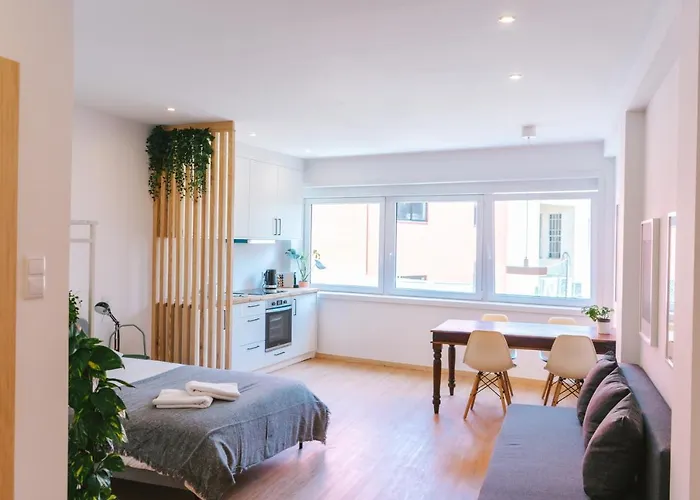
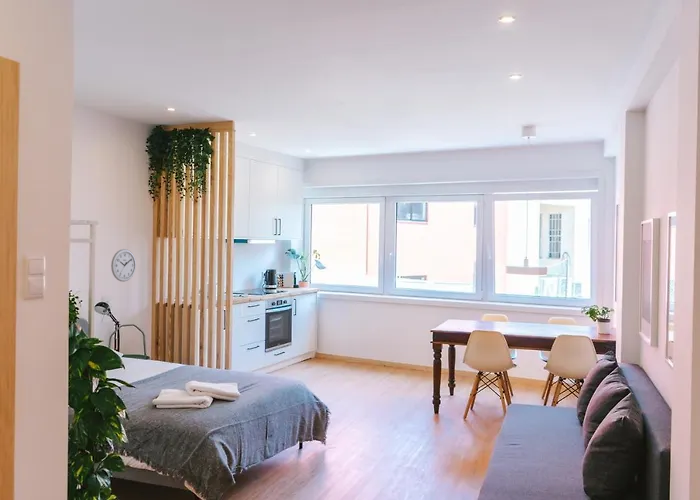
+ wall clock [110,248,137,283]
